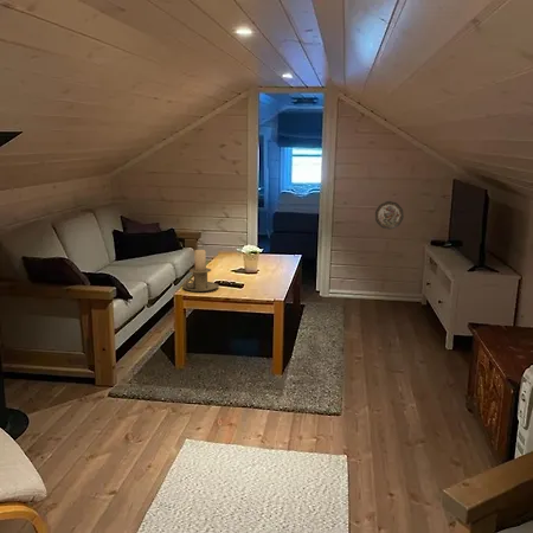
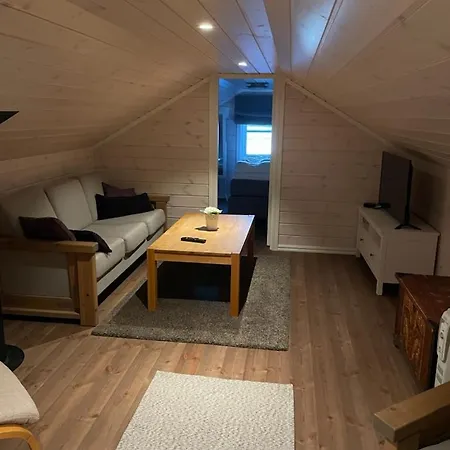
- decorative plate [374,200,405,230]
- candle holder [181,249,220,293]
